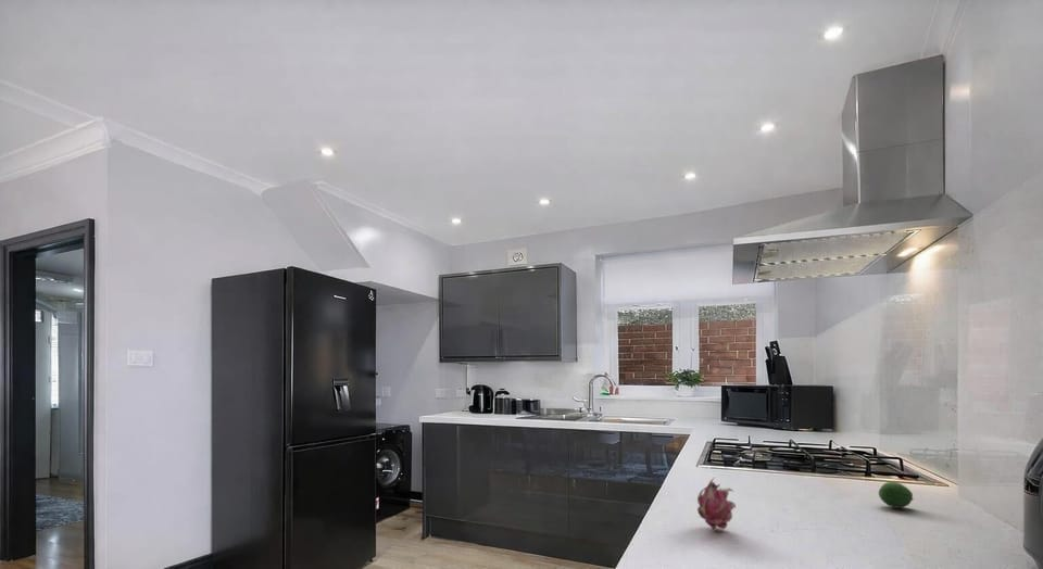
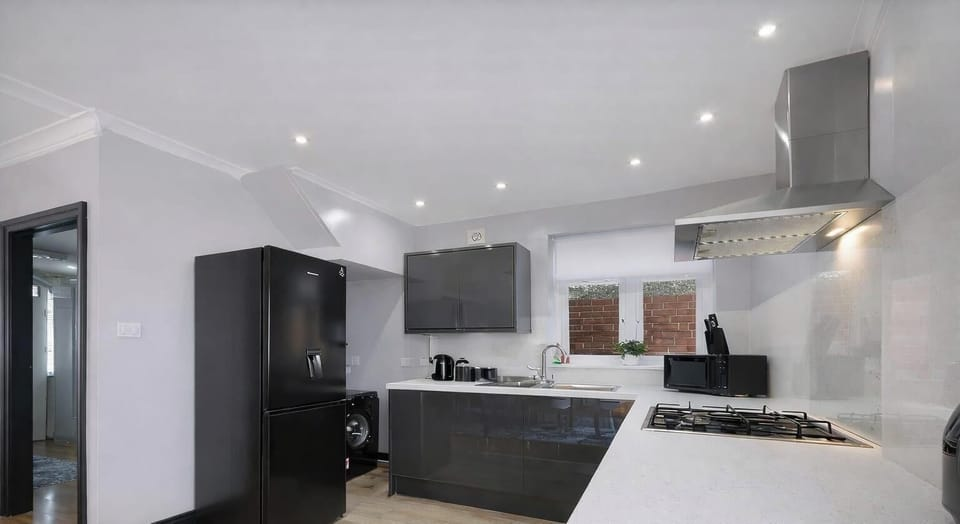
- fruit [696,477,737,531]
- fruit [878,481,915,509]
